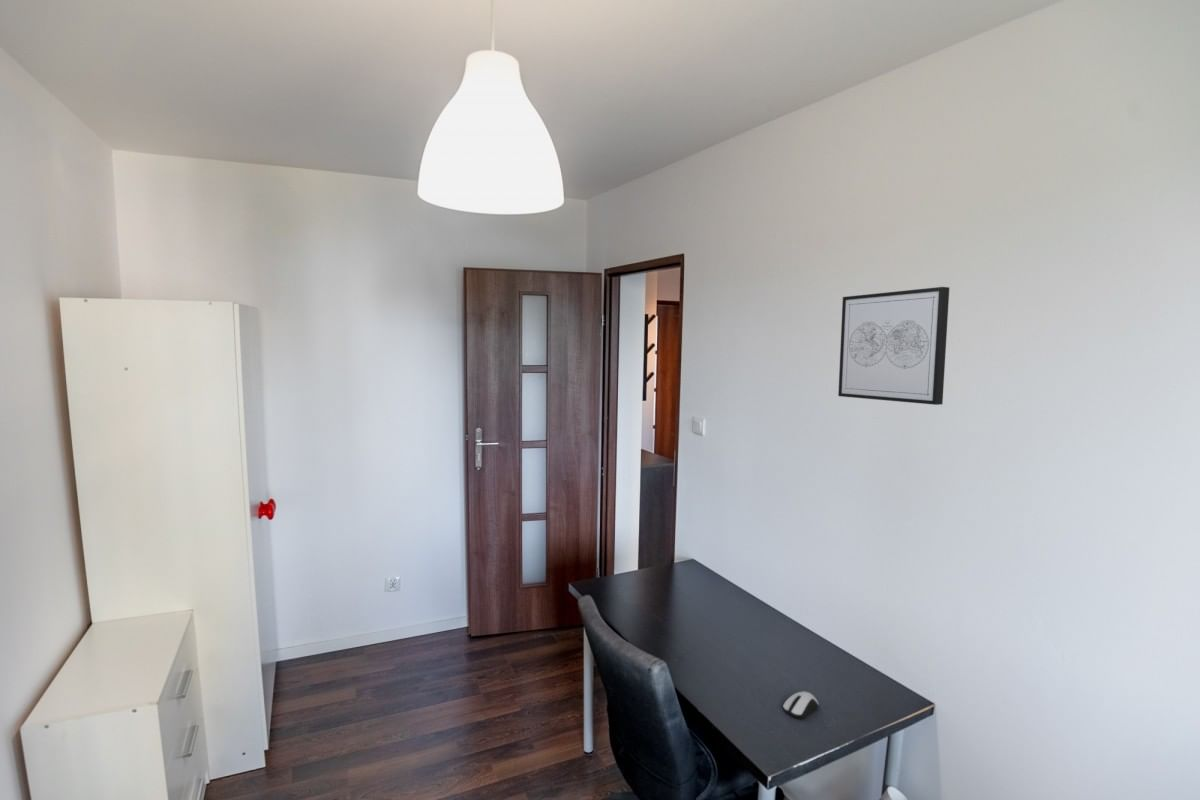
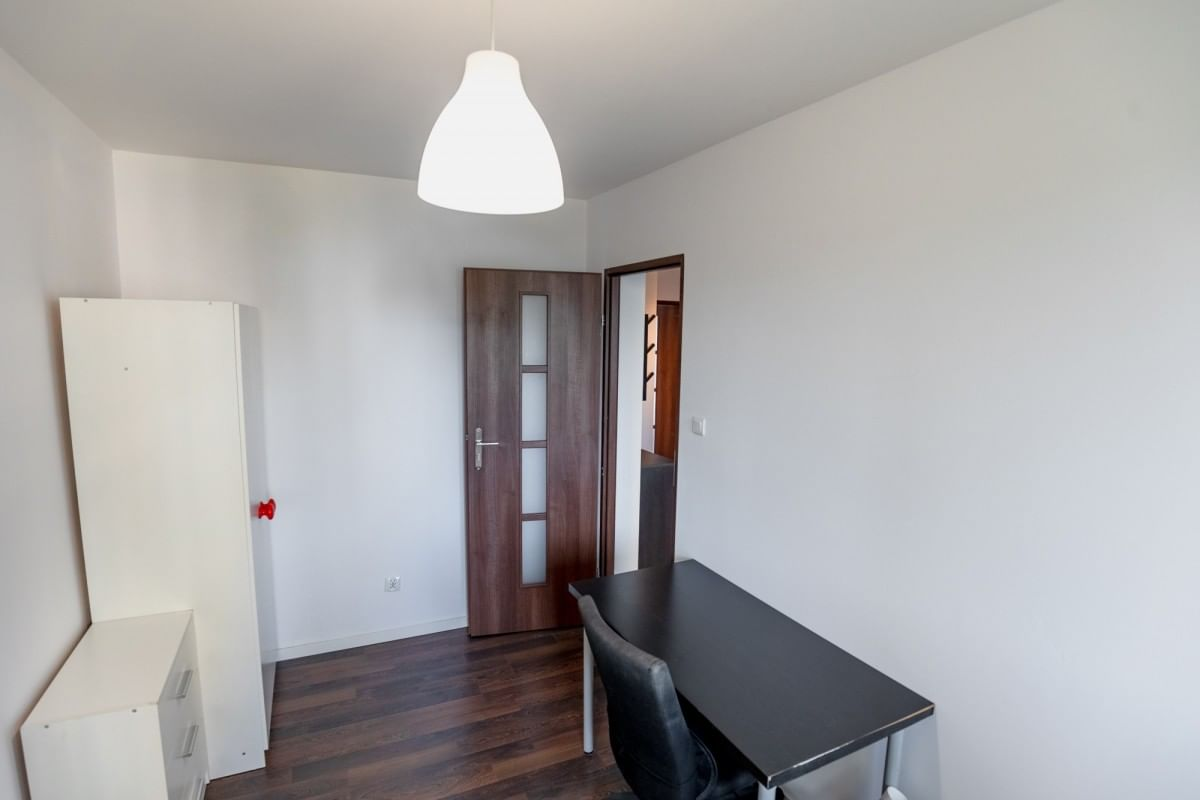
- computer mouse [782,690,820,720]
- wall art [837,286,950,406]
